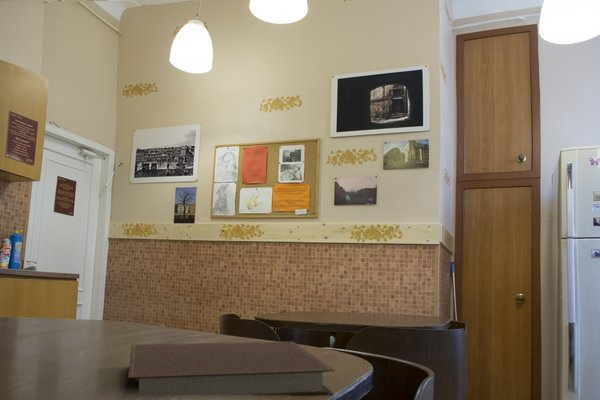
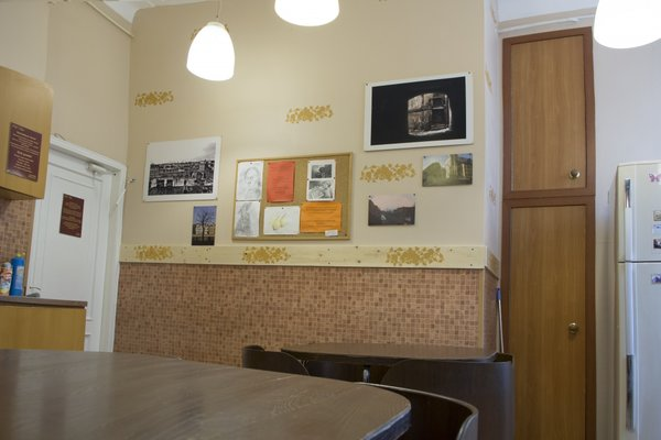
- notebook [127,341,336,397]
